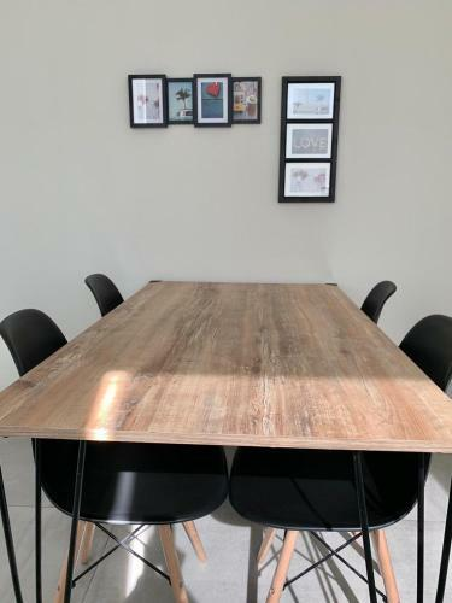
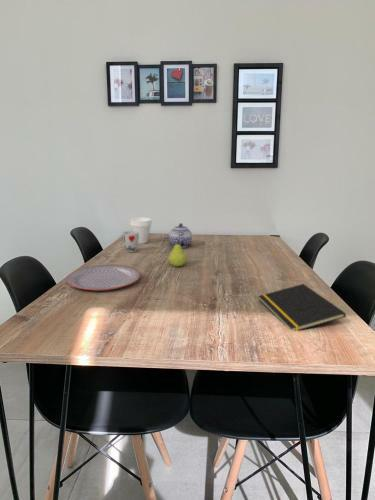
+ fruit [168,241,187,267]
+ plate [65,264,141,292]
+ cup [122,230,139,253]
+ notepad [258,283,347,332]
+ teapot [168,222,193,249]
+ cup [129,217,153,245]
